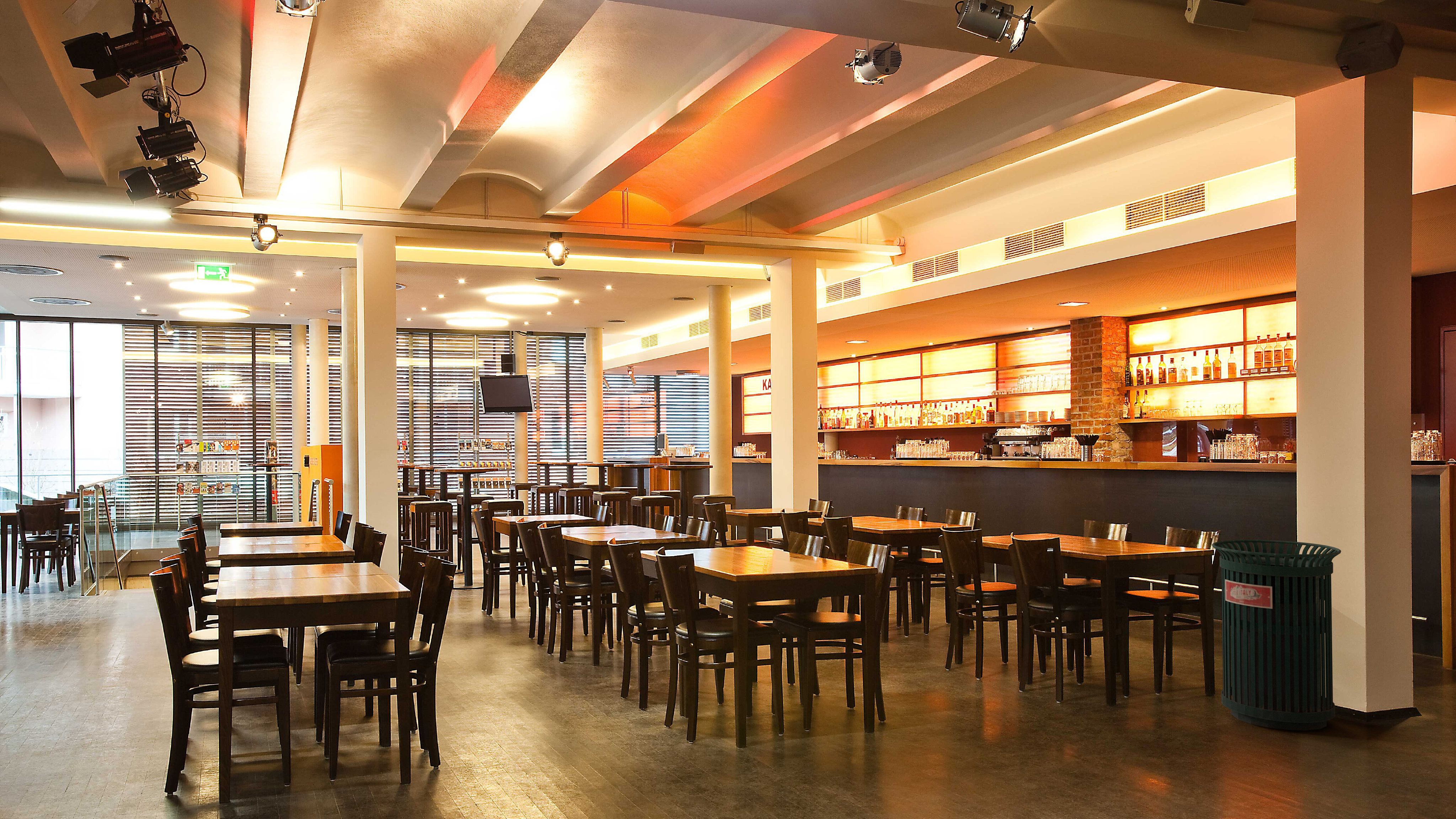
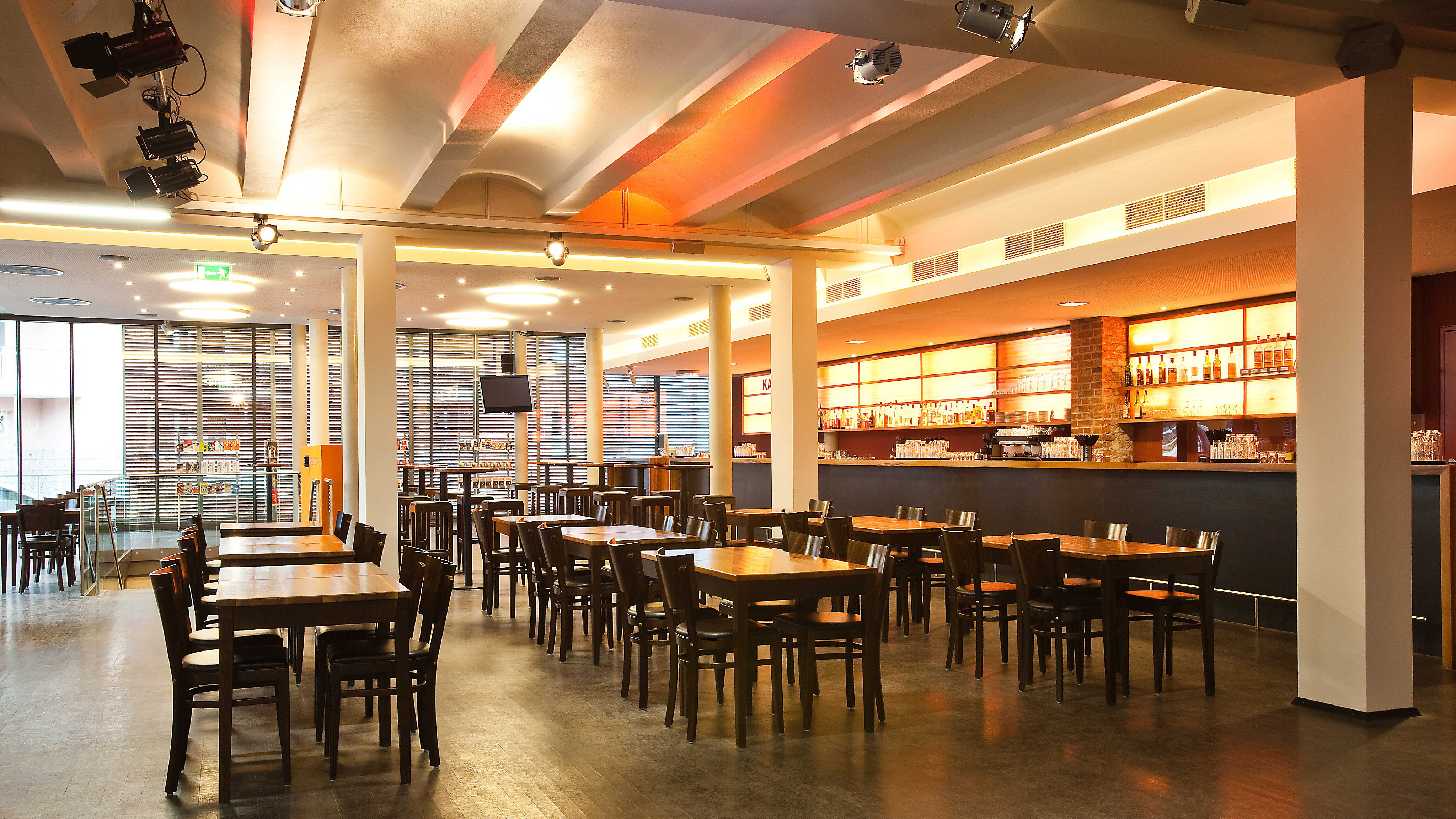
- trash can [1211,539,1342,731]
